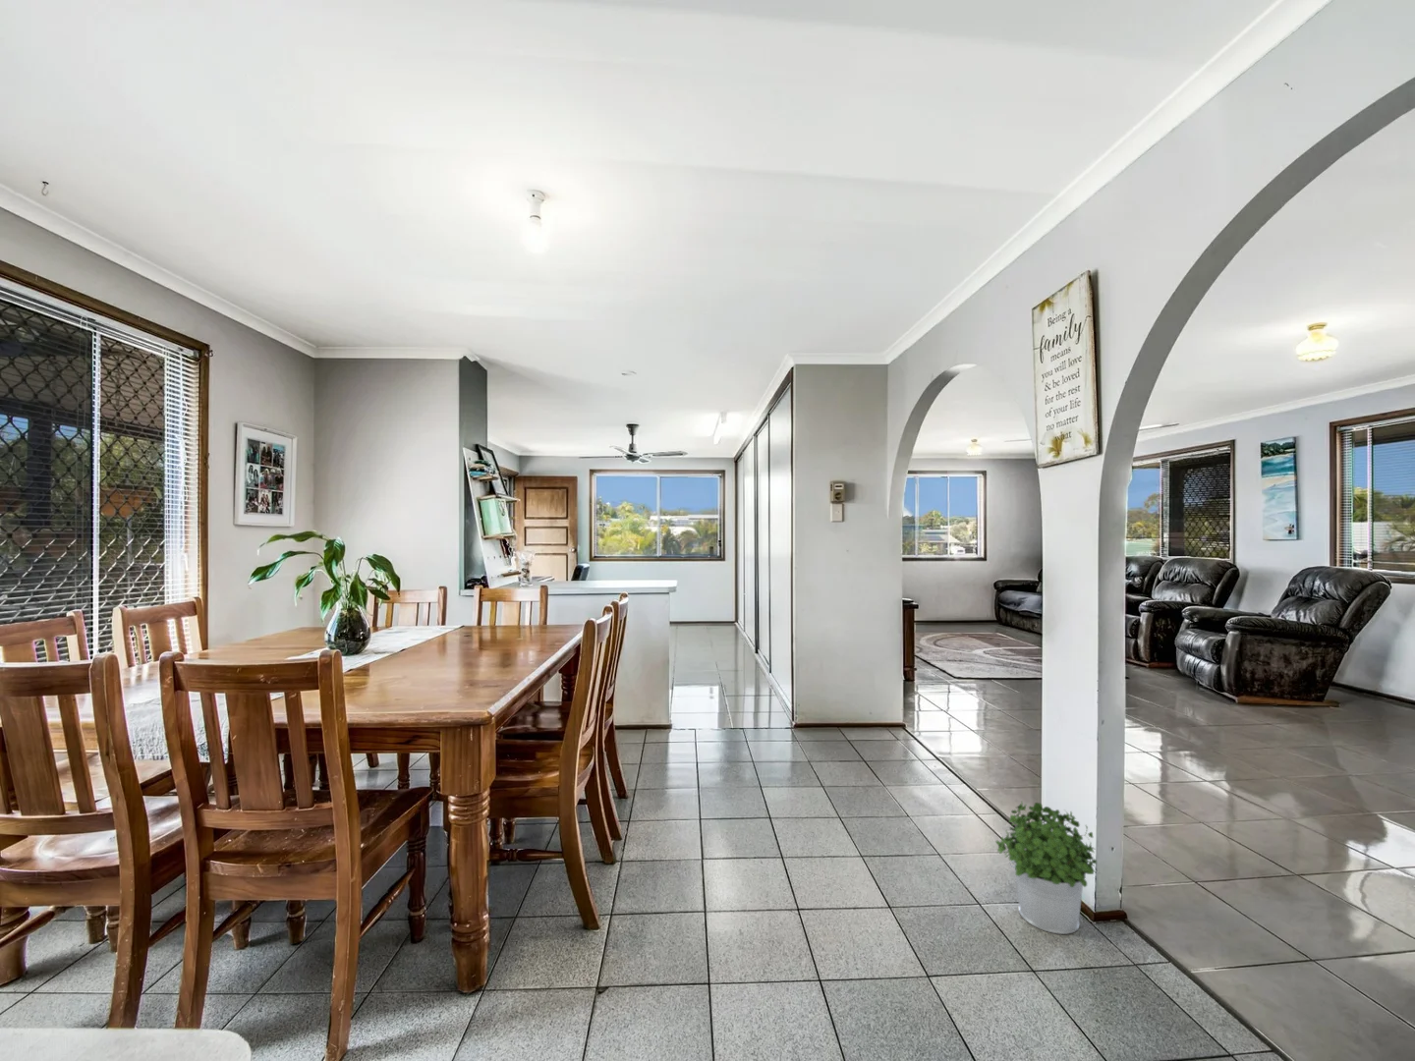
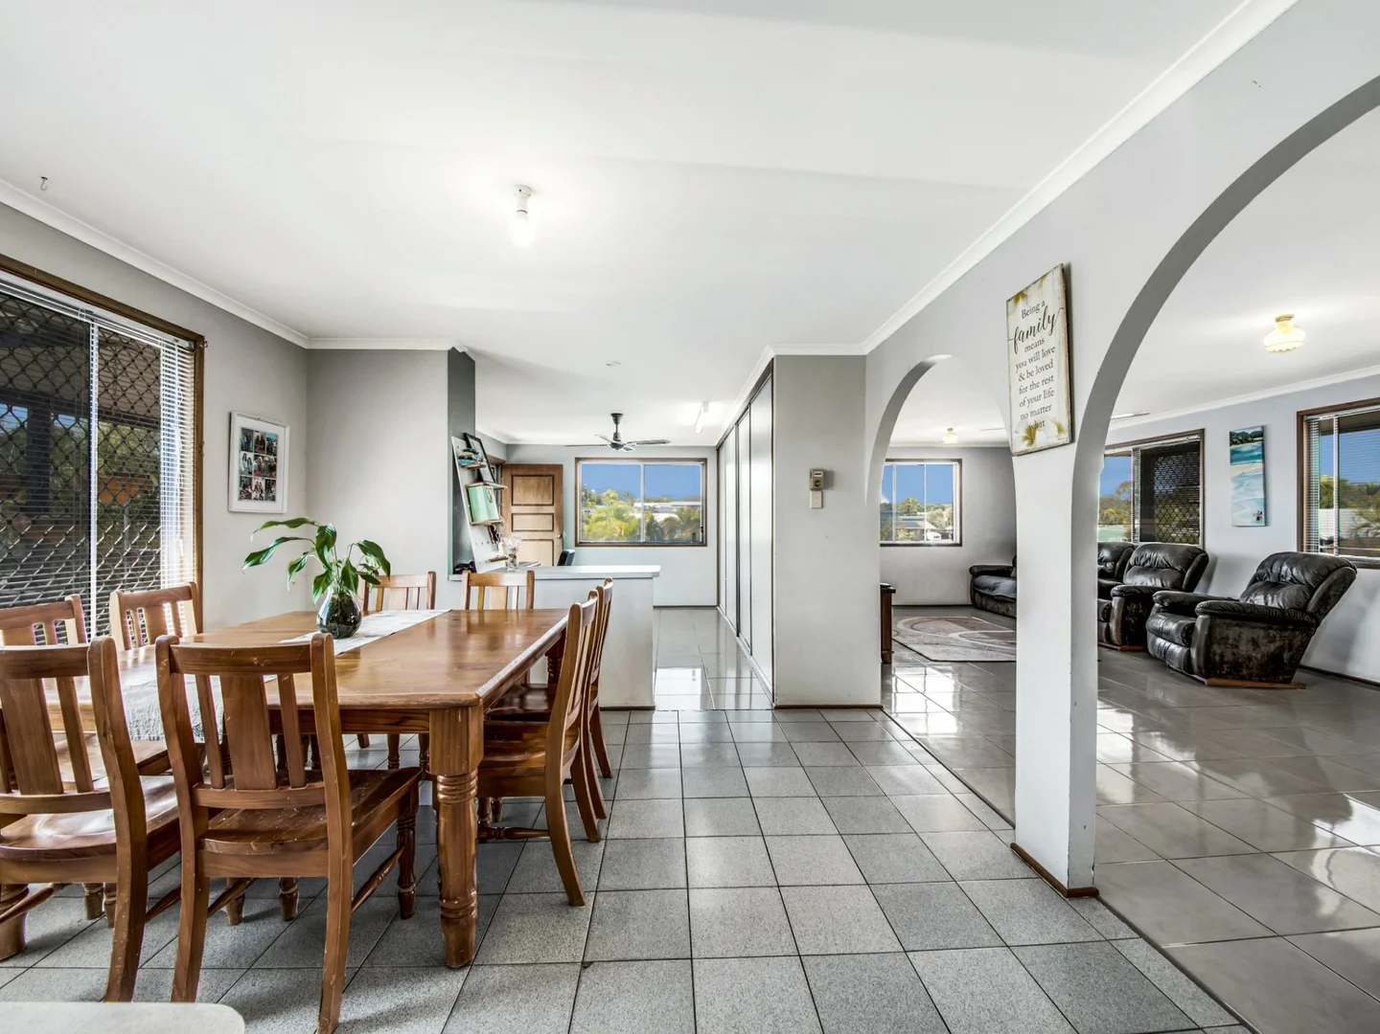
- potted plant [995,800,1099,935]
